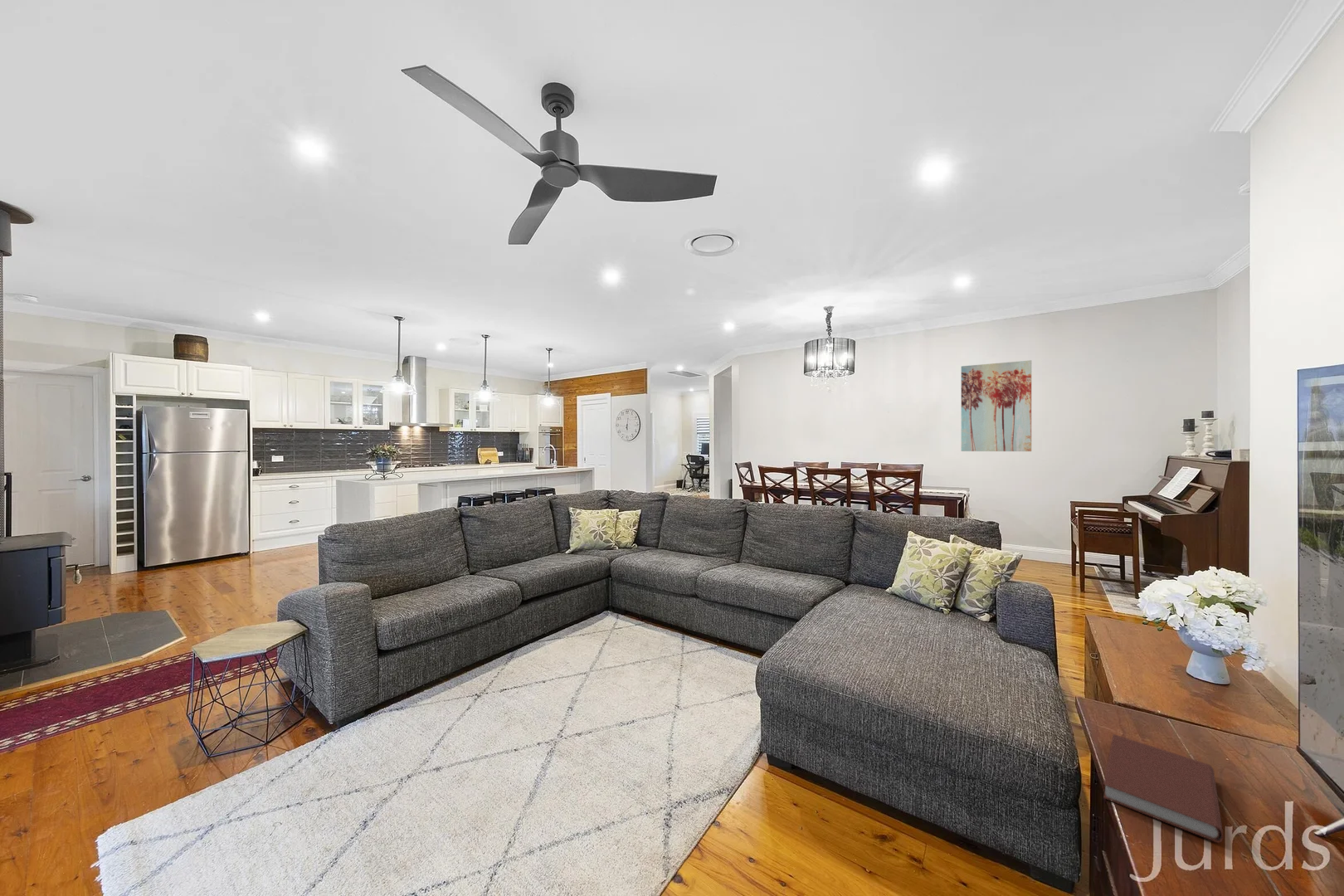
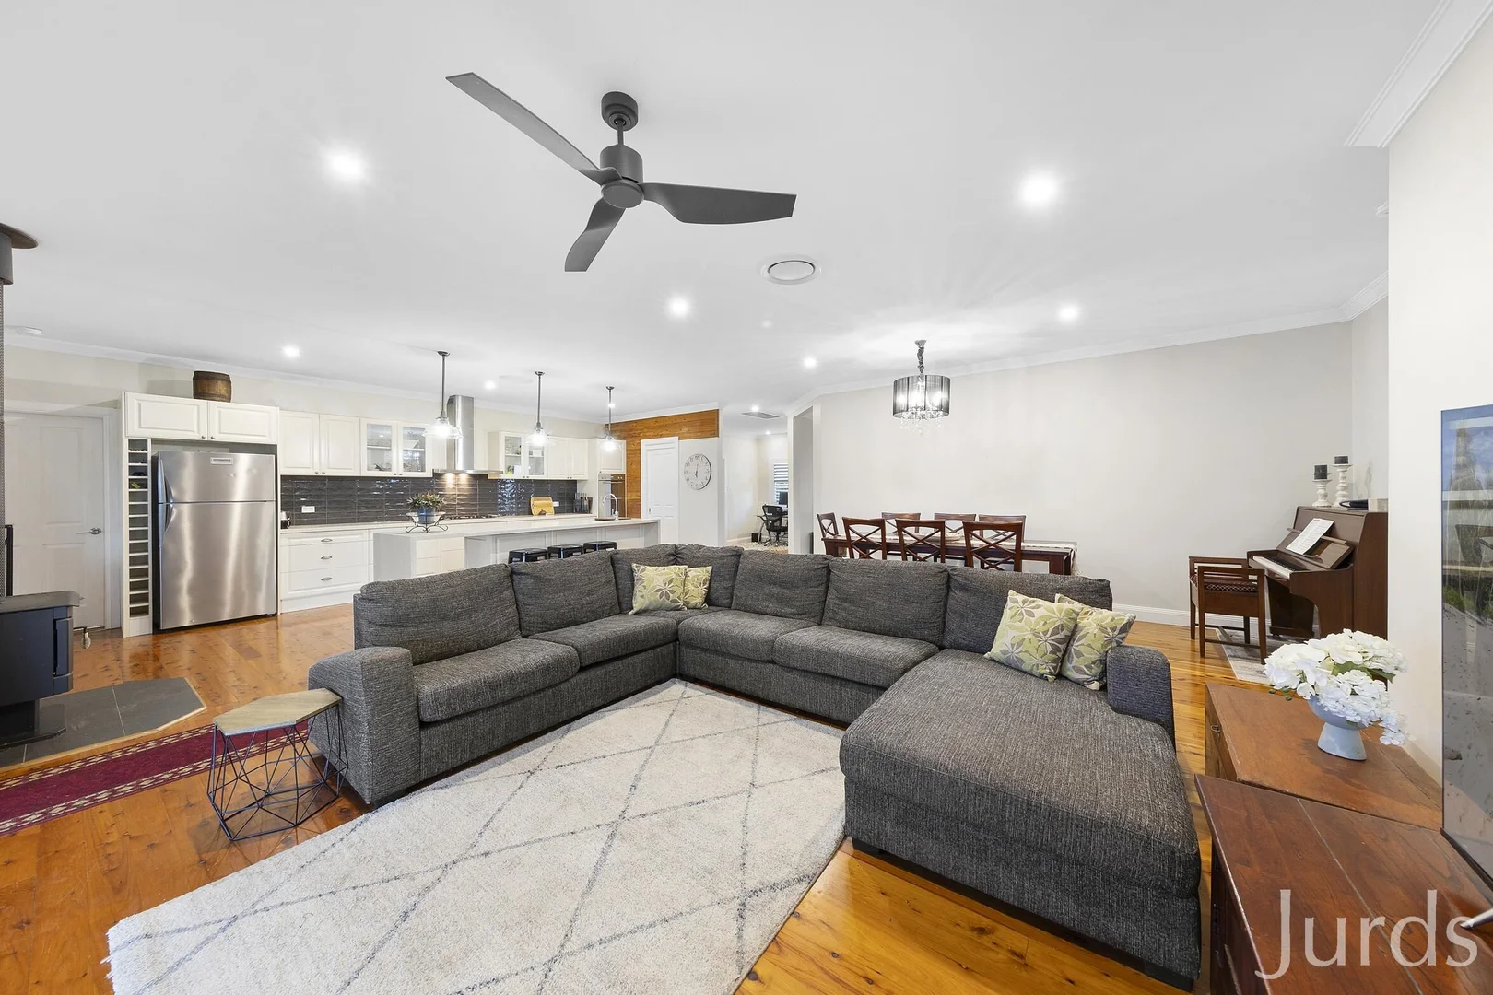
- wall art [961,359,1032,452]
- book [1103,733,1224,844]
